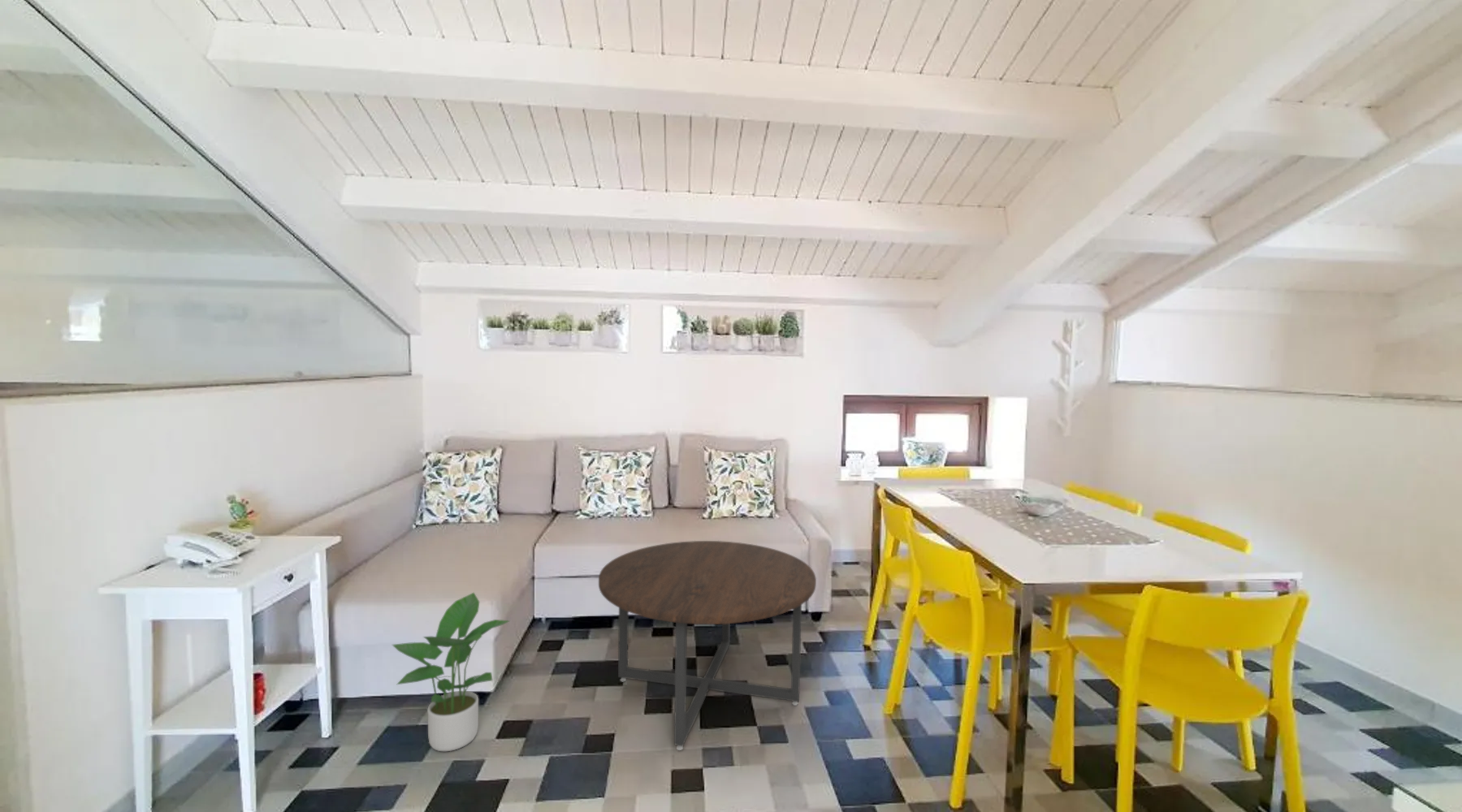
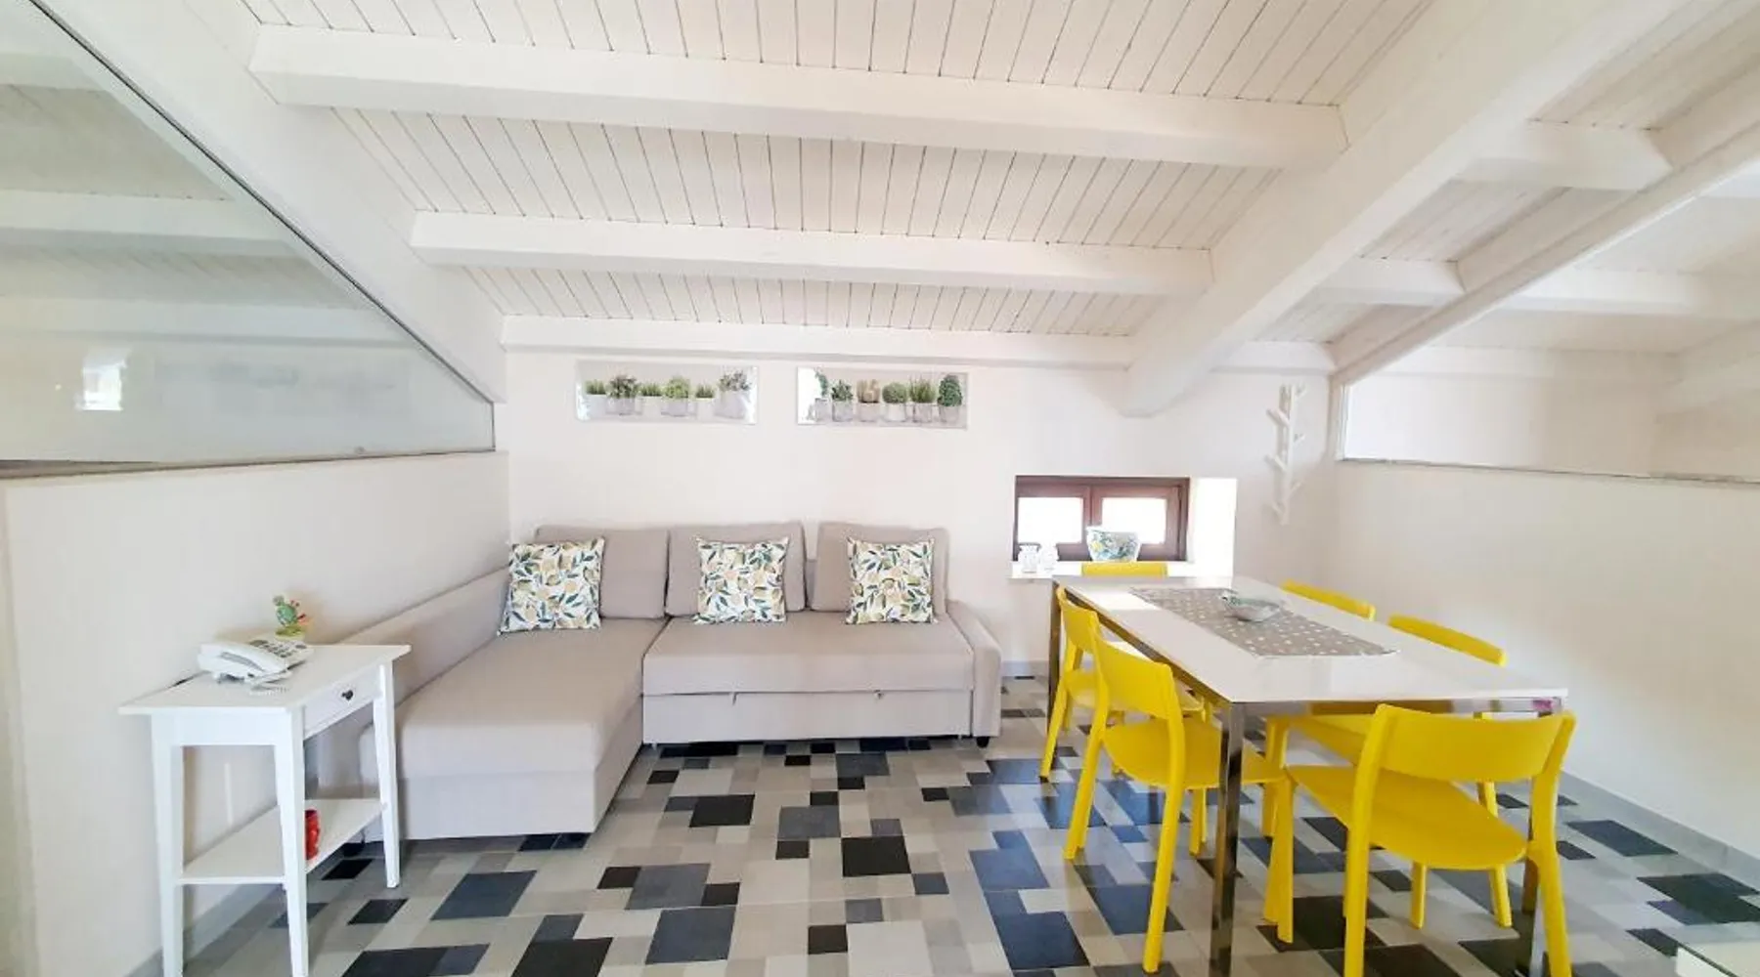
- coffee table [598,540,817,751]
- potted plant [391,592,511,752]
